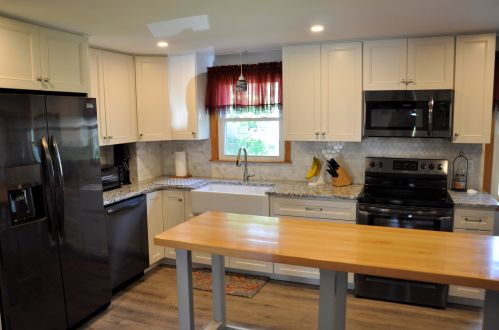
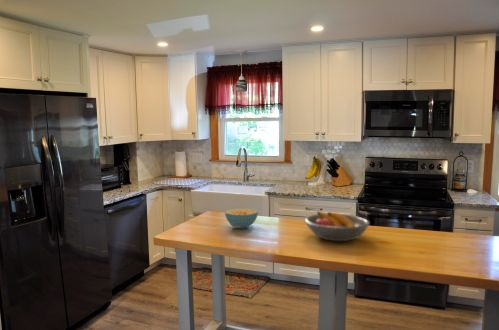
+ fruit bowl [304,211,371,242]
+ cereal bowl [224,208,259,230]
